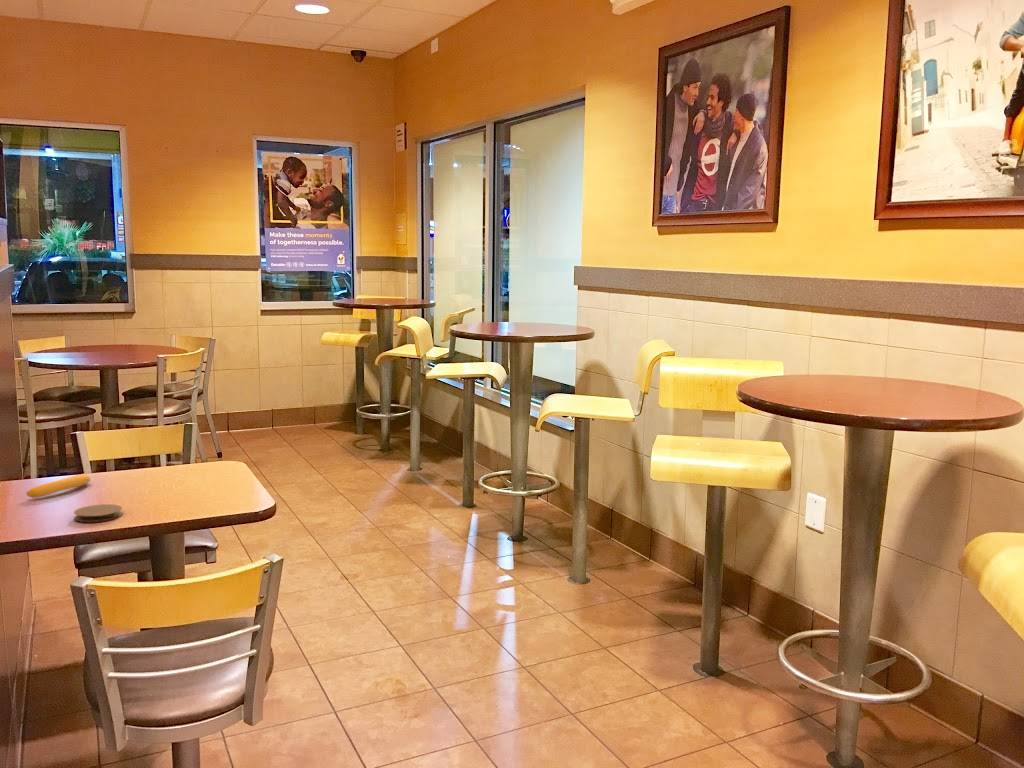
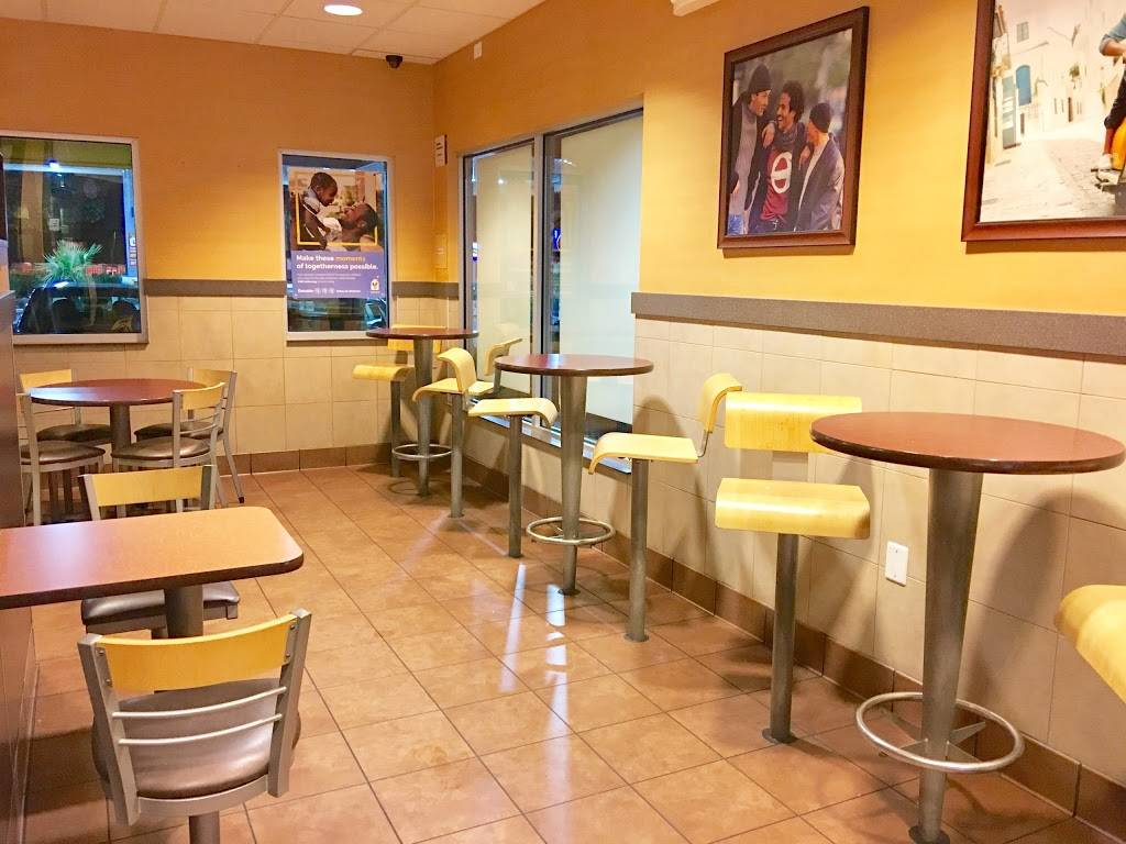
- banana [25,473,91,499]
- coaster [73,503,123,523]
